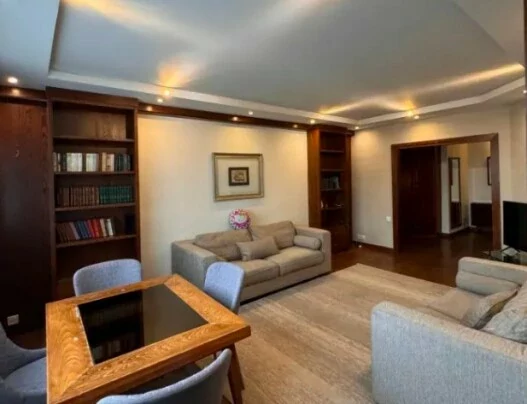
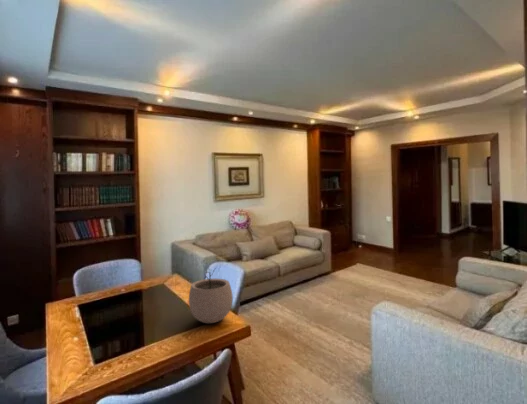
+ plant pot [188,266,234,324]
